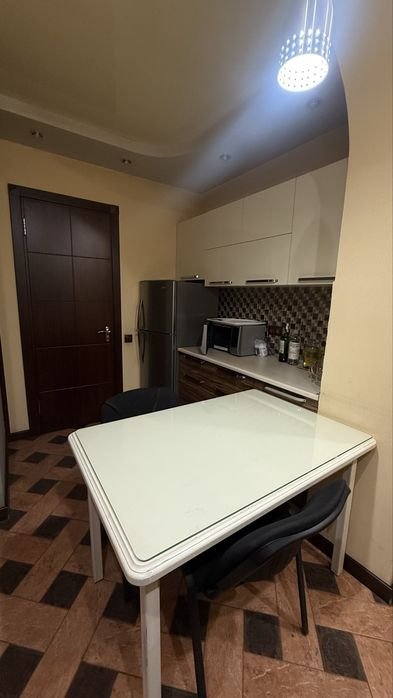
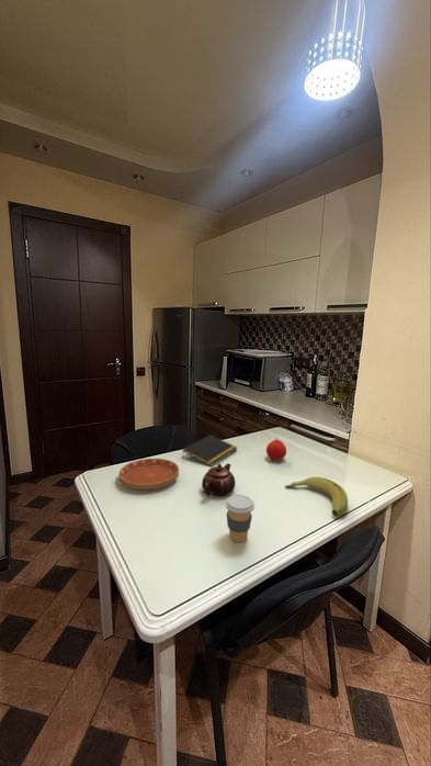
+ banana [284,476,349,517]
+ coffee cup [224,494,256,543]
+ teapot [201,462,236,498]
+ saucer [117,458,180,491]
+ fruit [265,438,287,462]
+ notepad [181,433,238,468]
